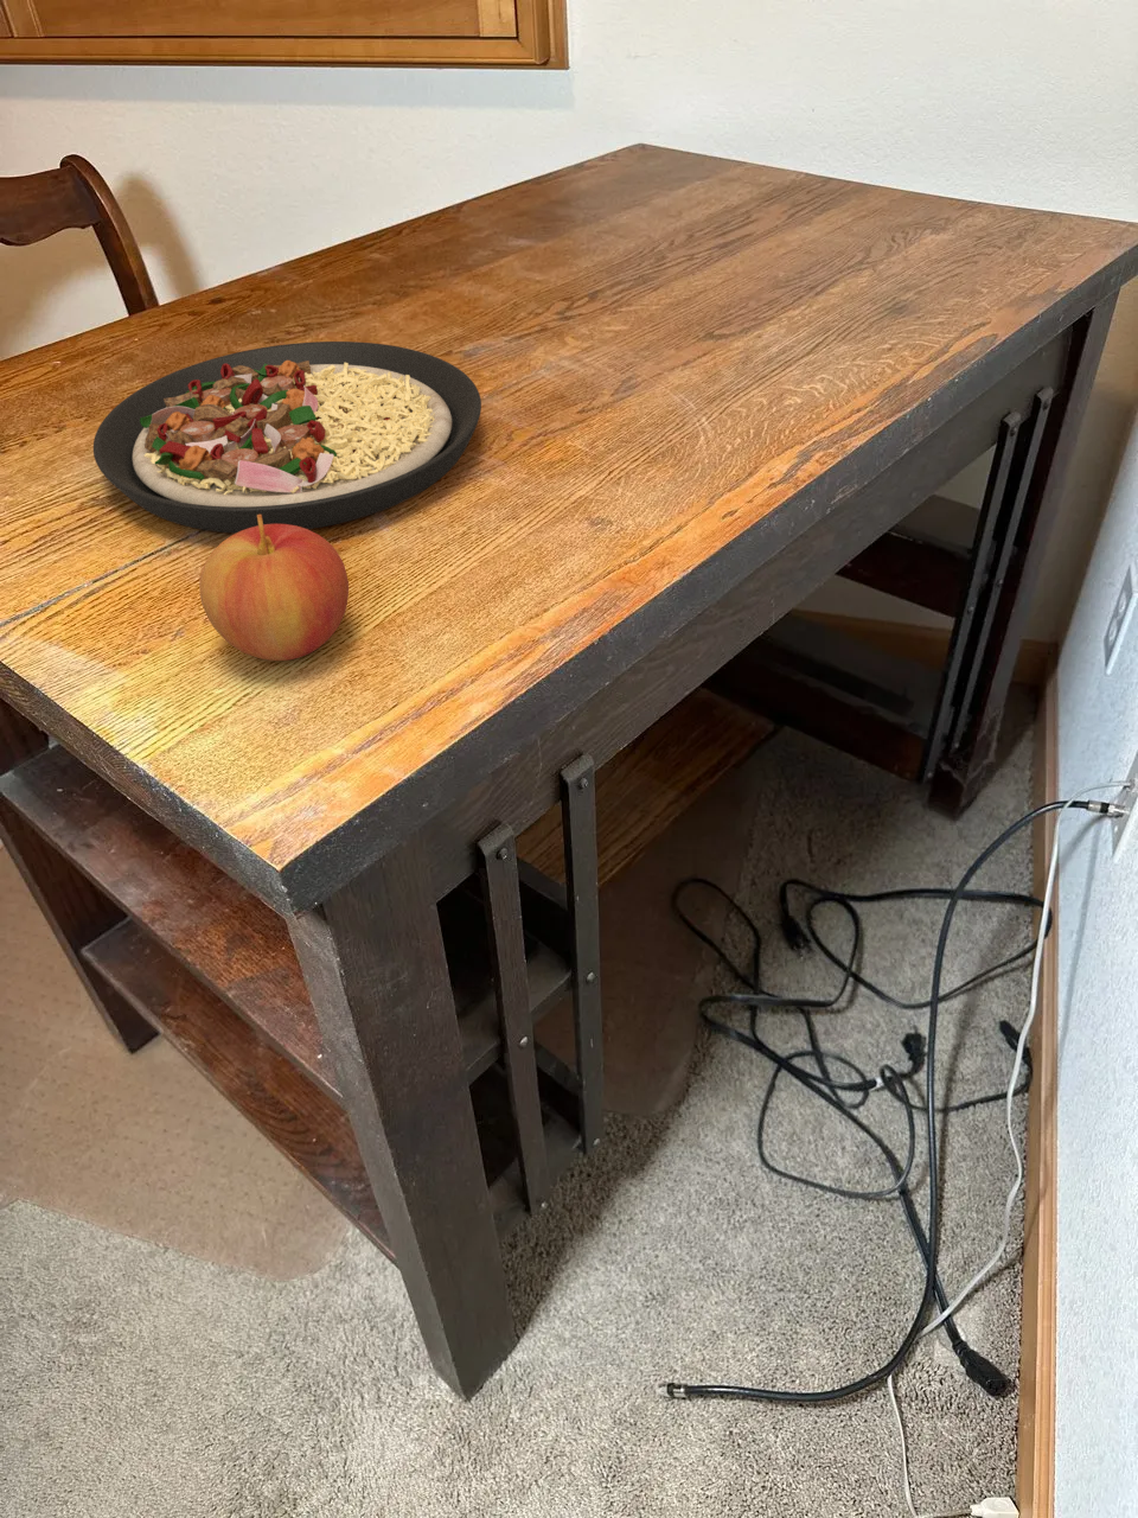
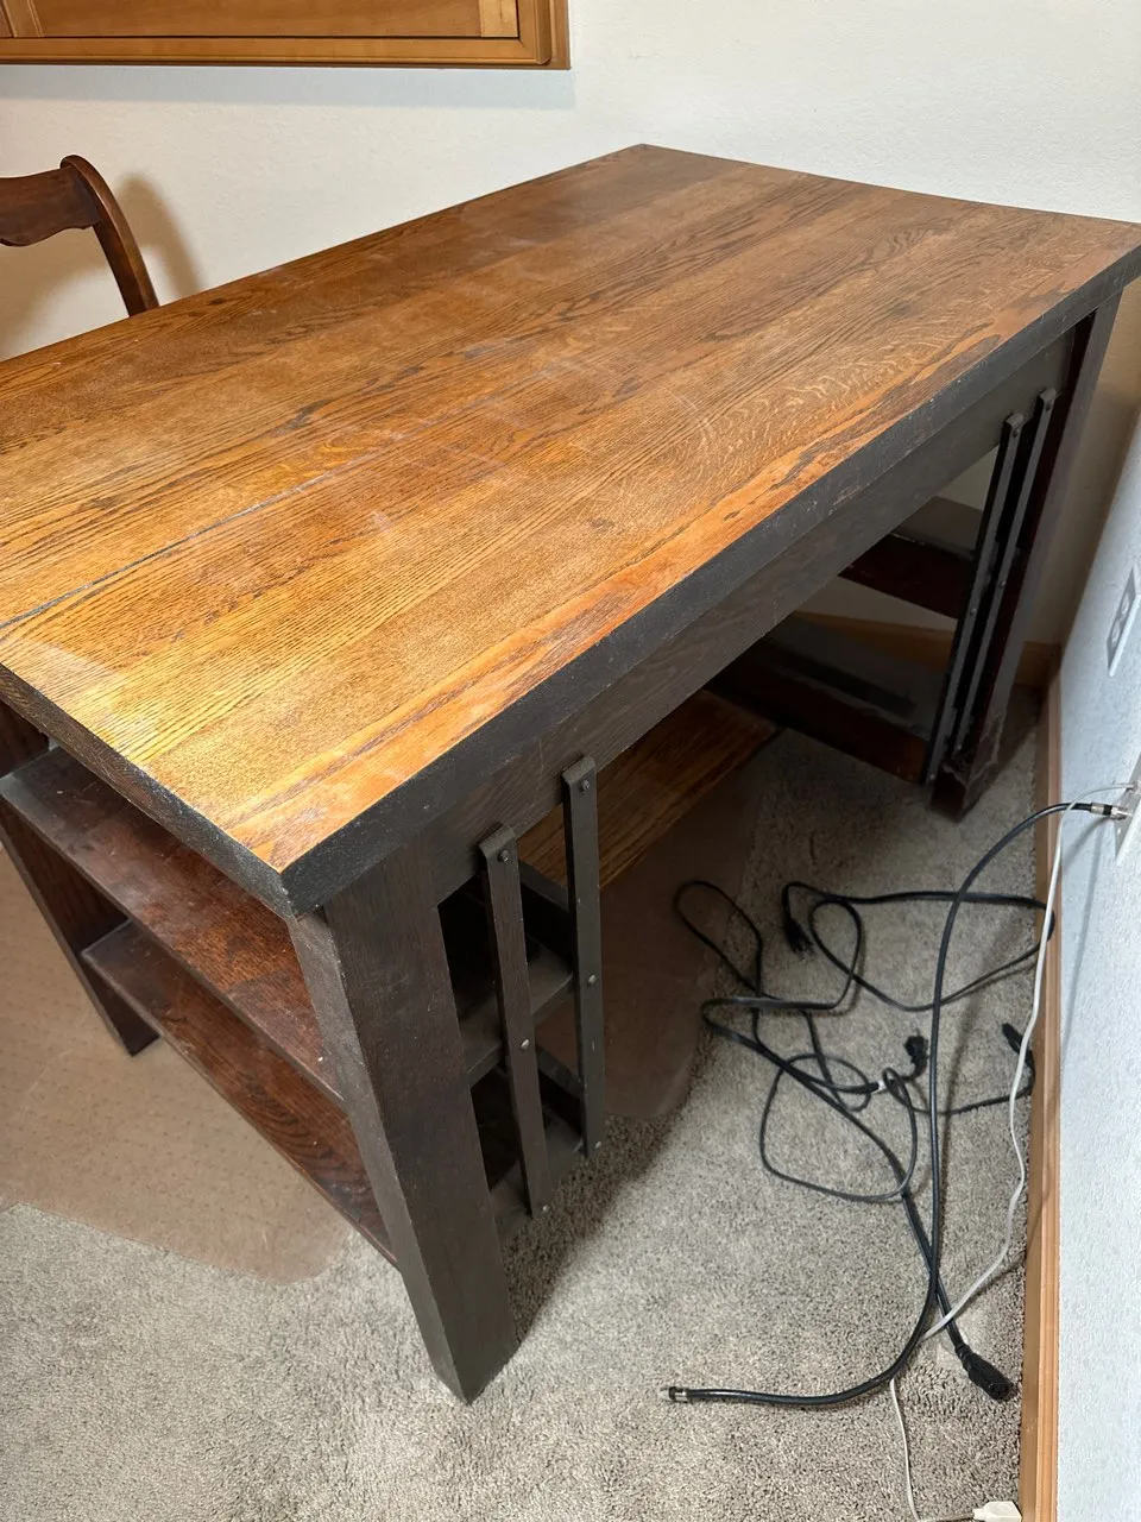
- apple [198,515,350,662]
- plate [92,341,483,533]
